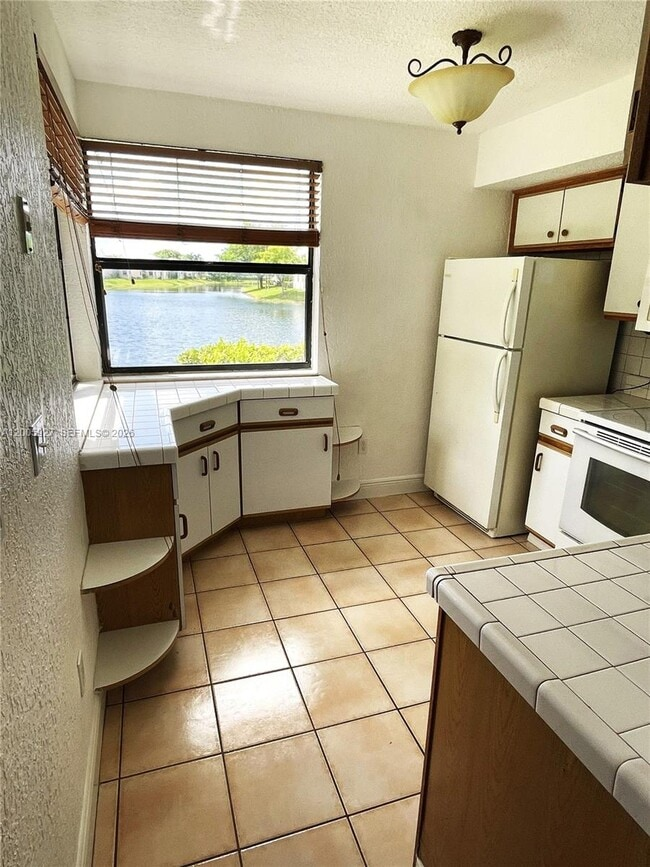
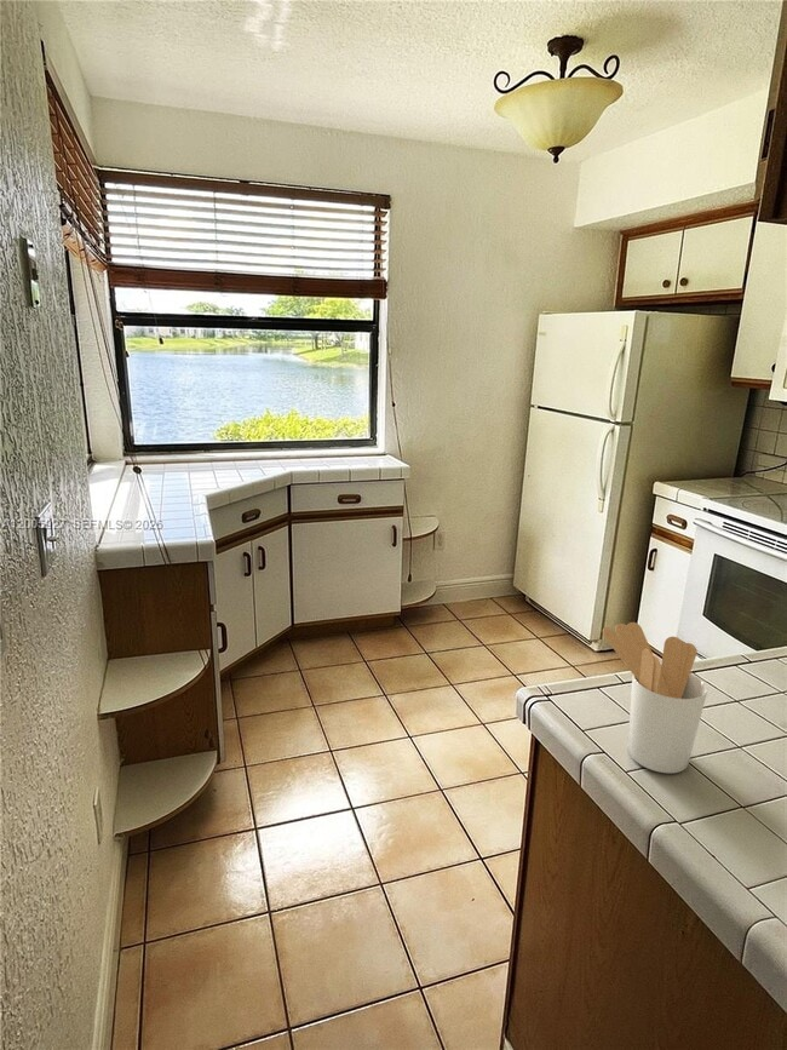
+ utensil holder [602,621,708,775]
